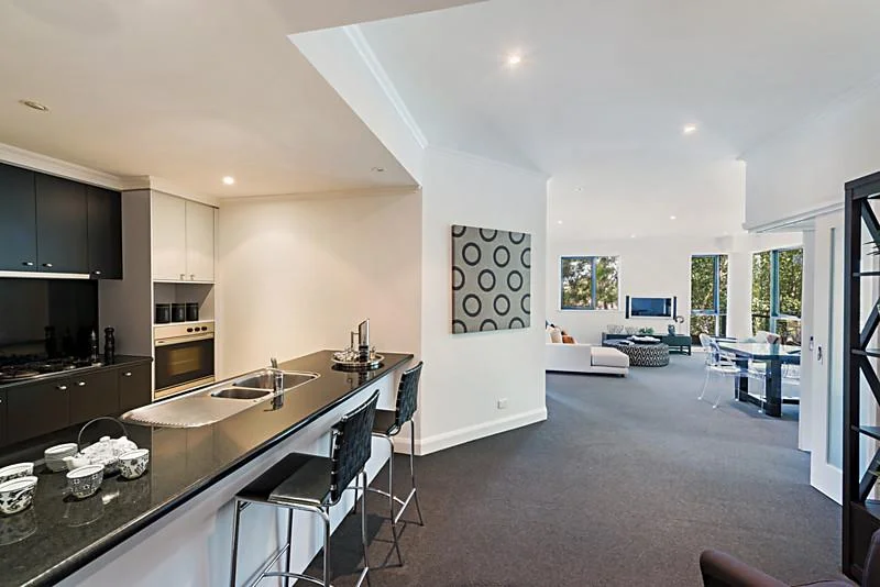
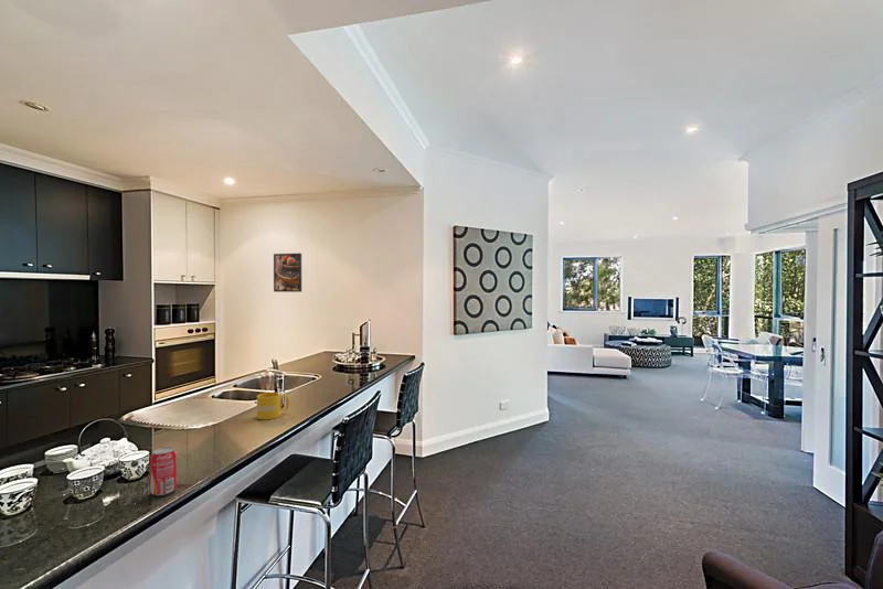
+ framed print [273,253,302,293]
+ beverage can [149,446,178,496]
+ mug [256,392,290,421]
